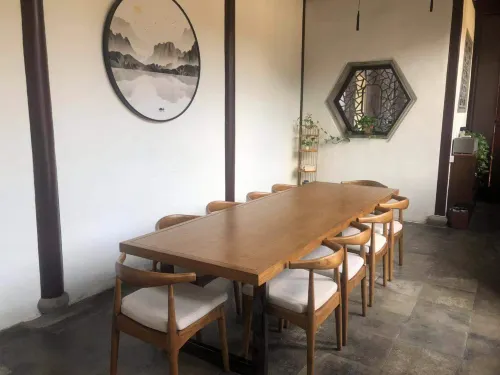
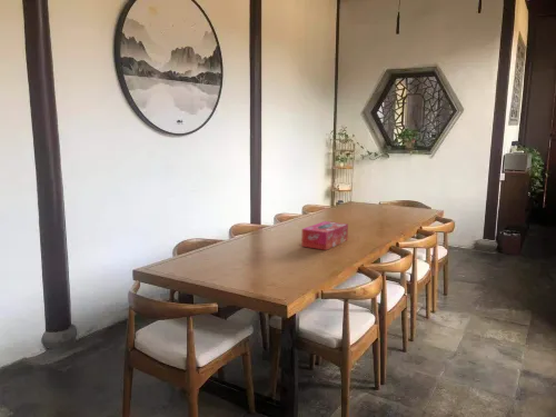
+ tissue box [300,220,349,251]
